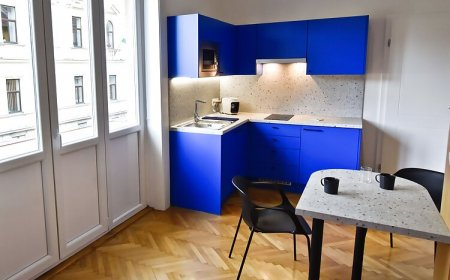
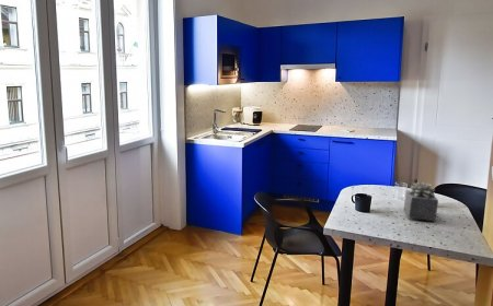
+ succulent plant [402,181,439,222]
